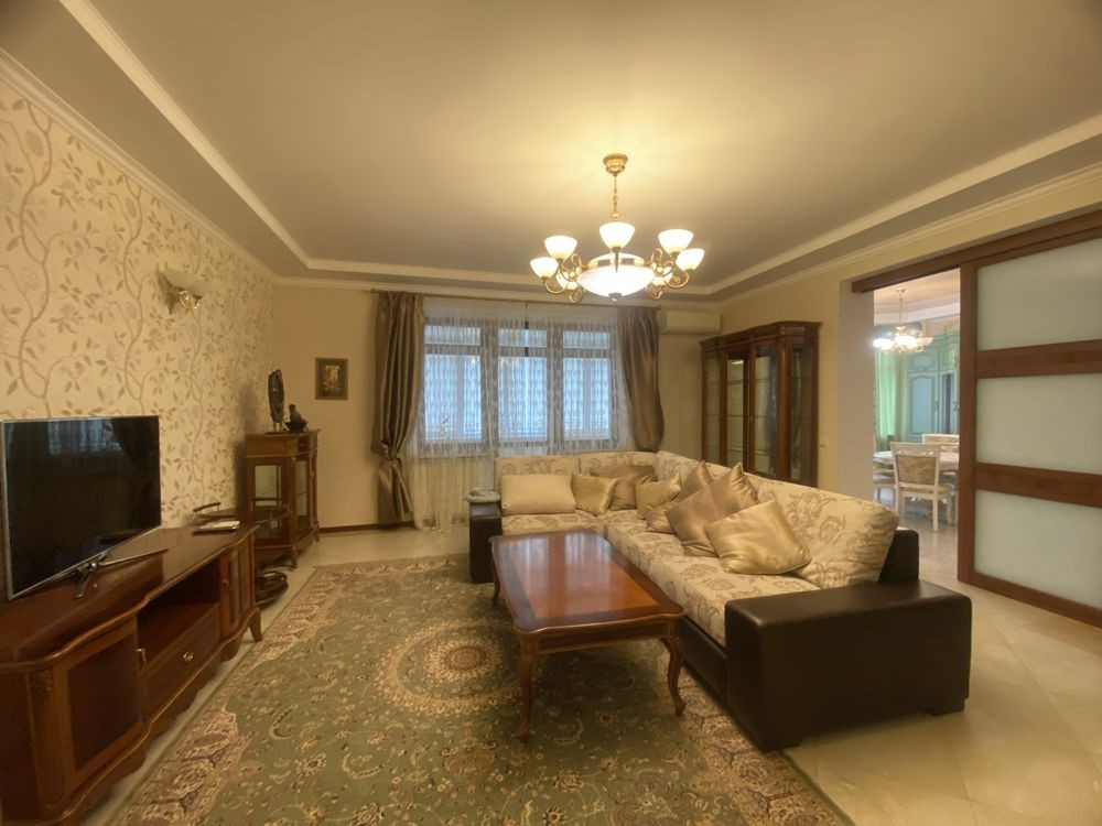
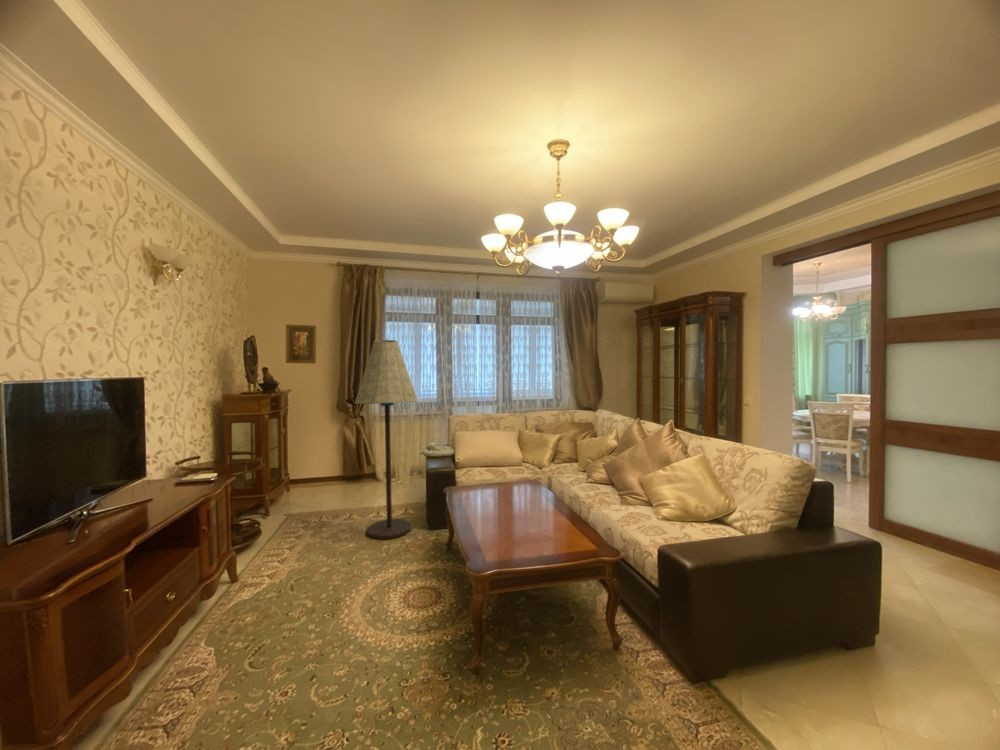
+ floor lamp [354,339,419,540]
